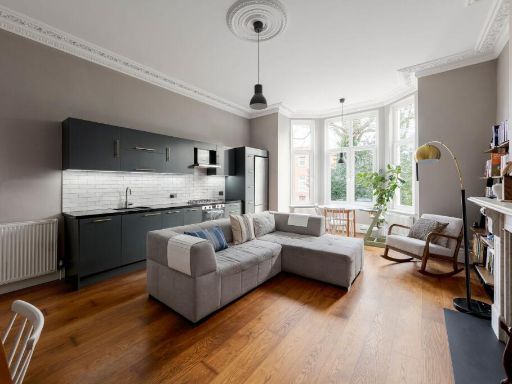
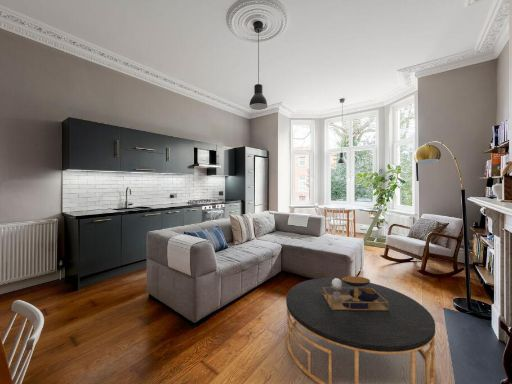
+ coffee table [285,275,436,384]
